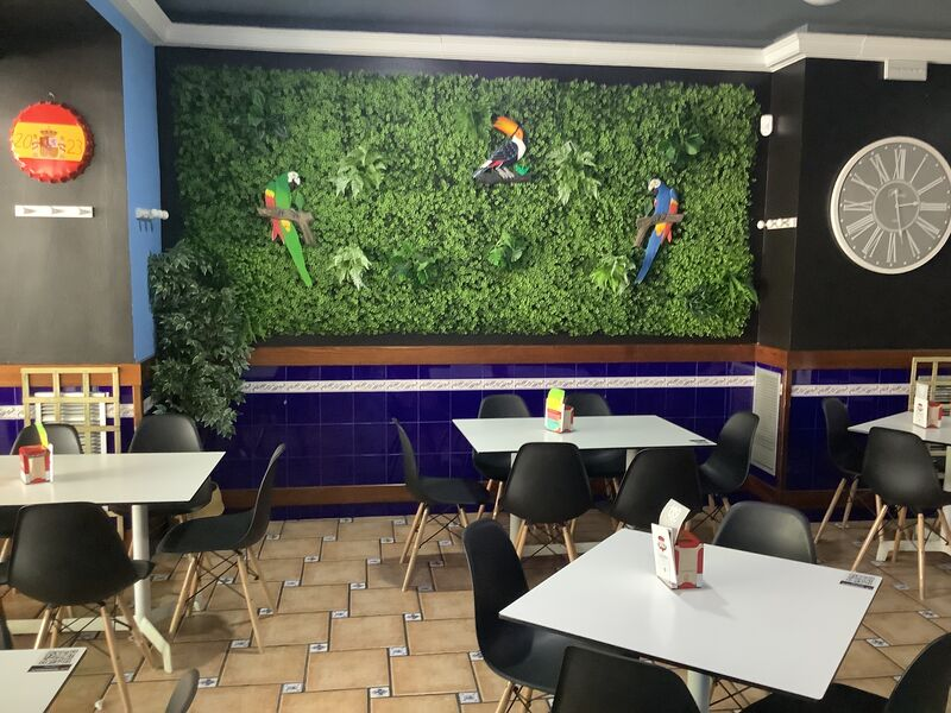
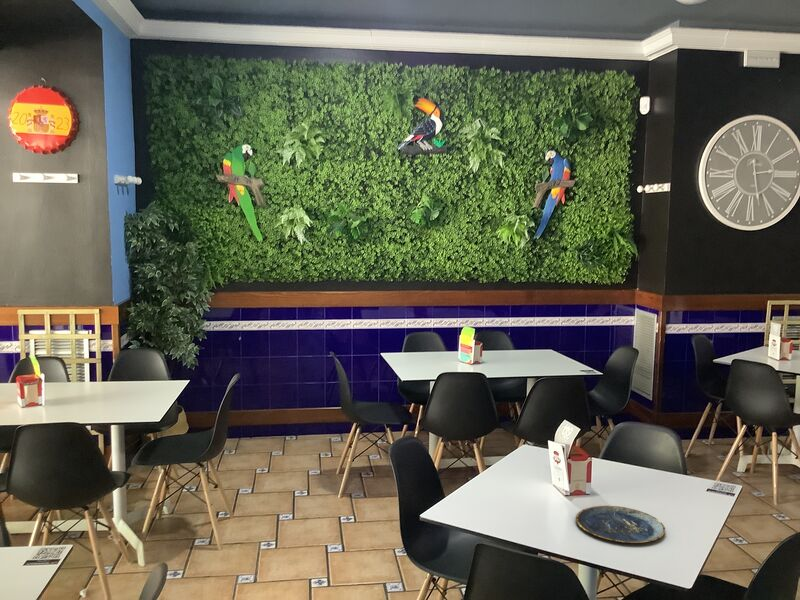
+ plate [575,505,666,544]
